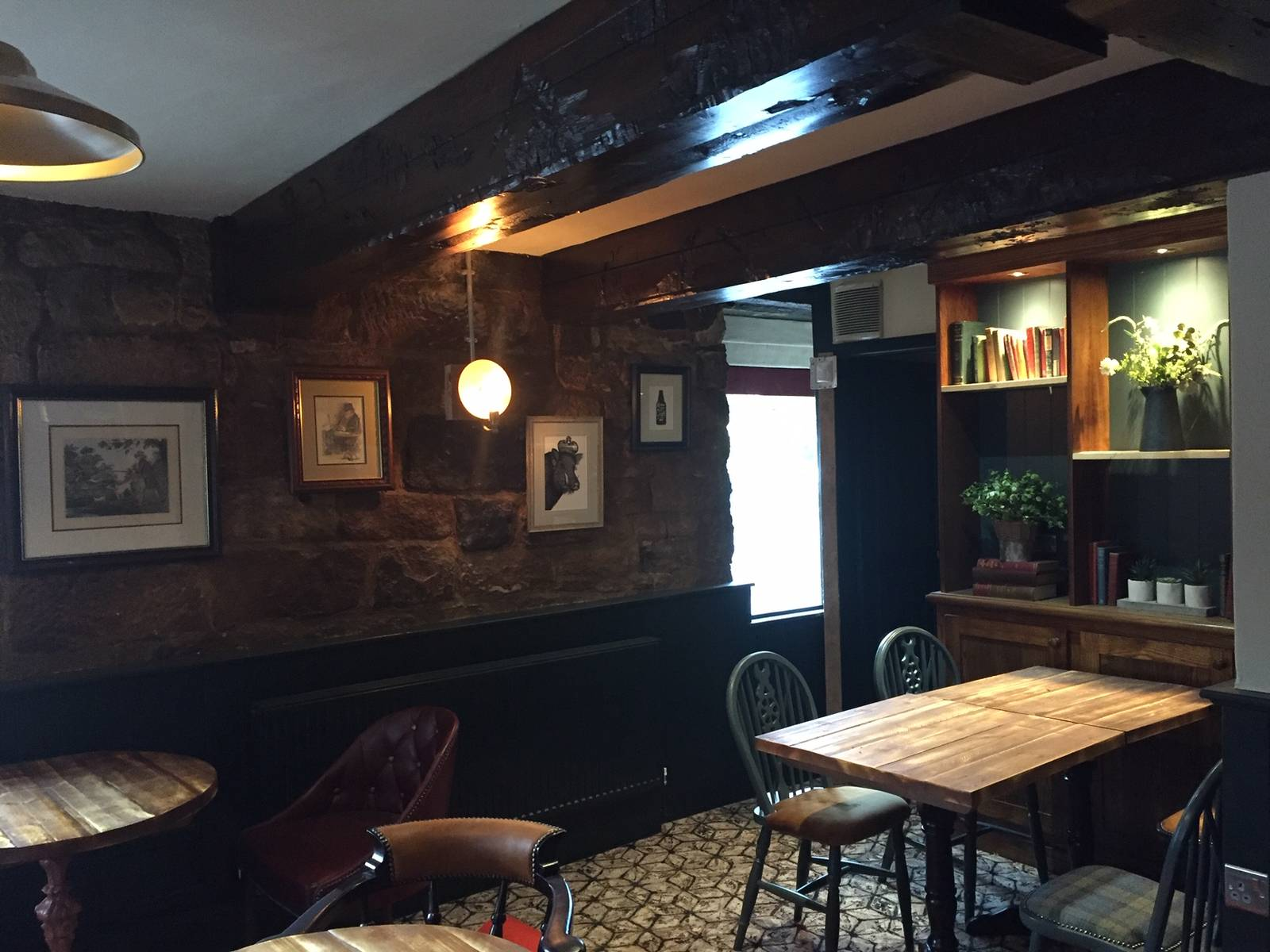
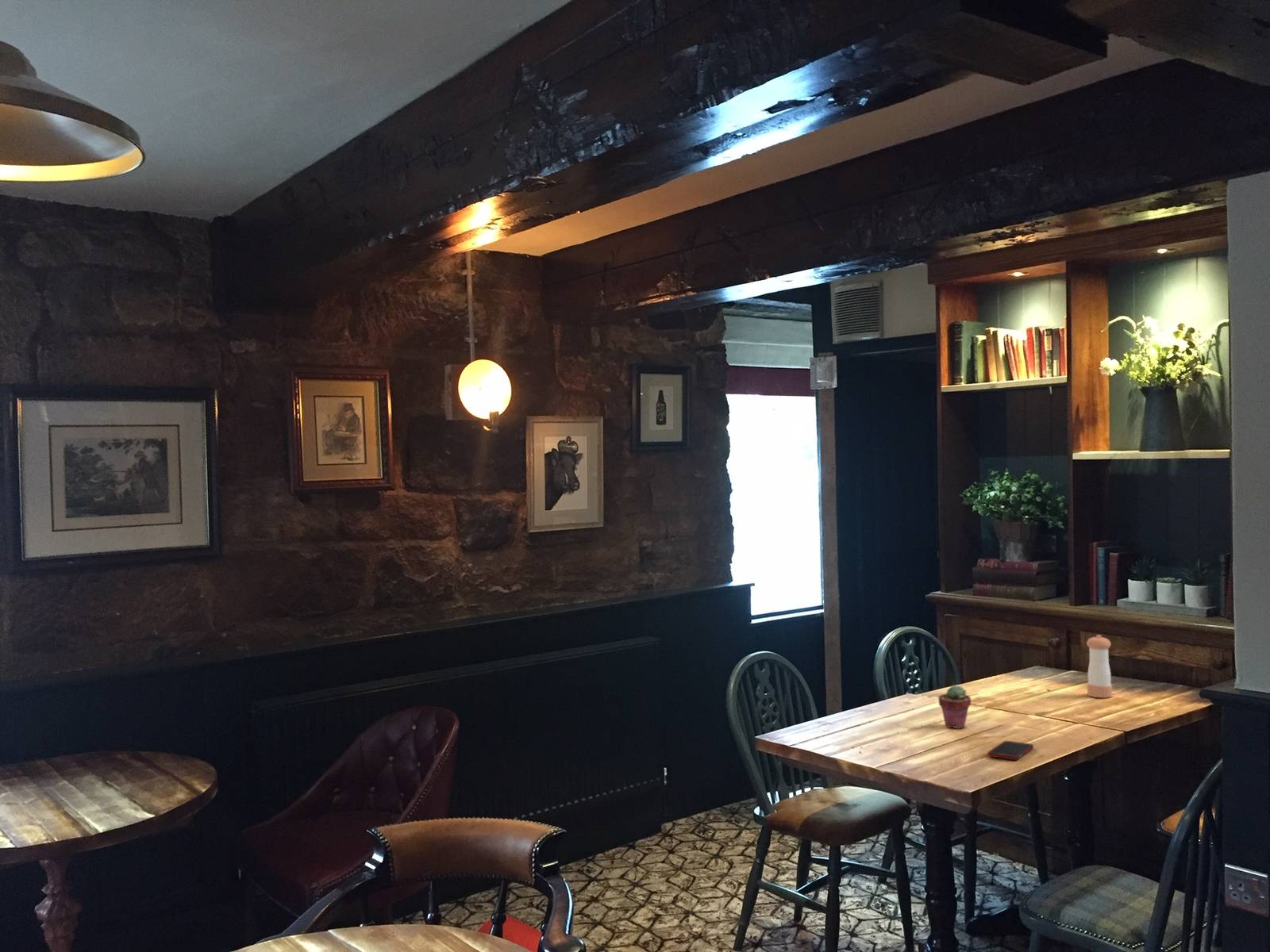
+ cell phone [987,740,1034,761]
+ potted succulent [937,684,972,729]
+ pepper shaker [1086,634,1113,699]
